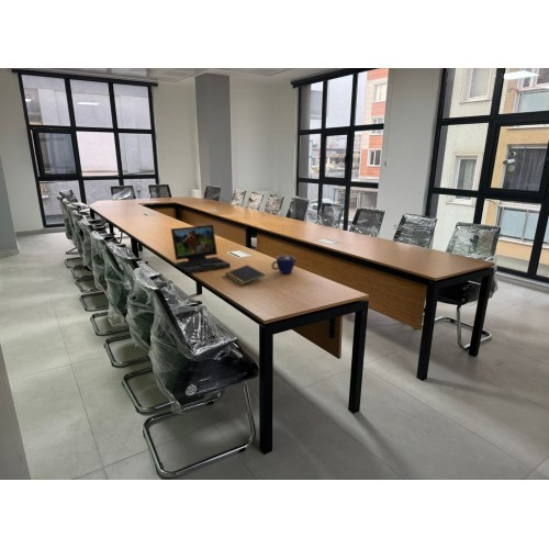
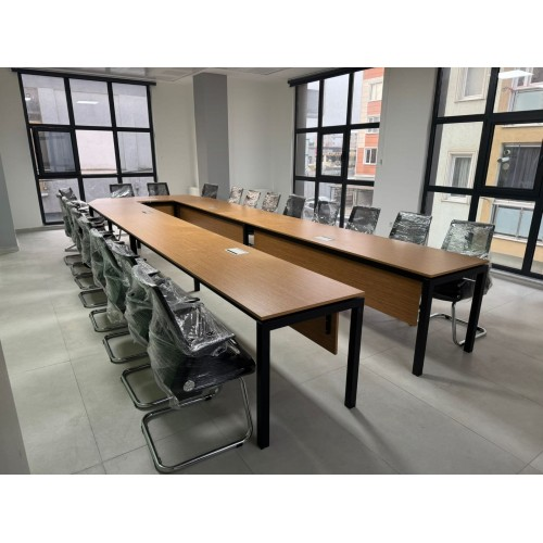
- cup [270,254,296,274]
- notepad [224,264,266,287]
- laptop [170,224,232,274]
